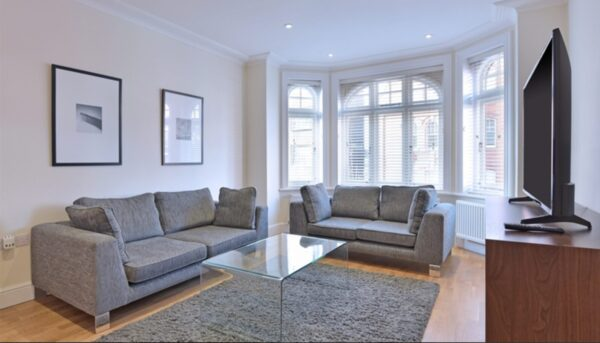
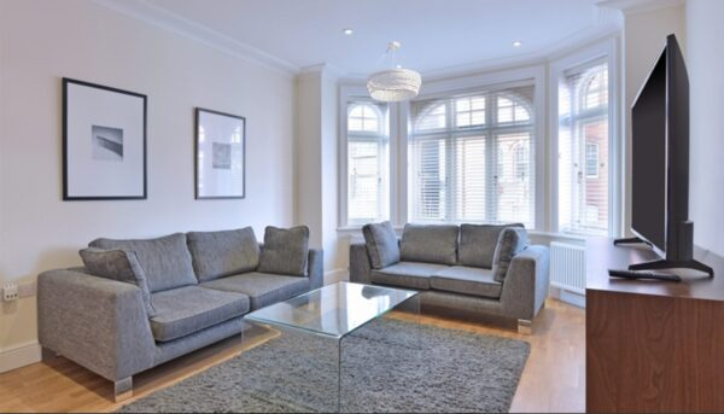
+ chandelier [366,41,422,103]
